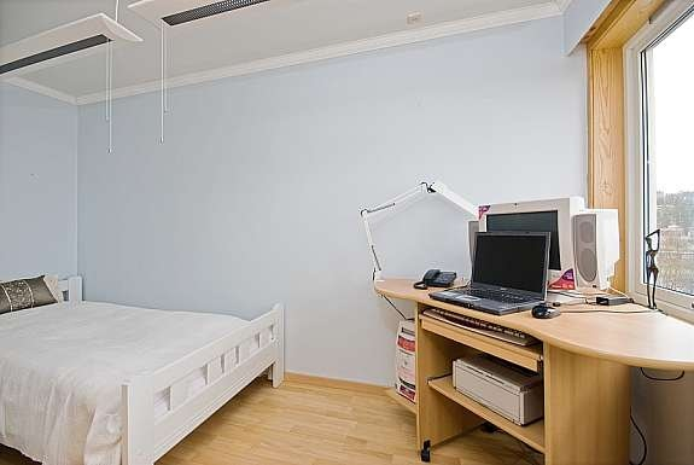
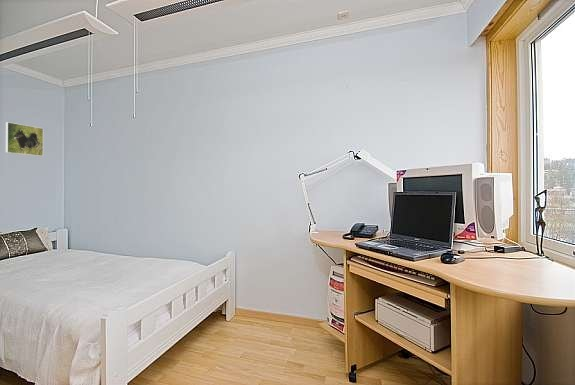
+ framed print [5,121,44,157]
